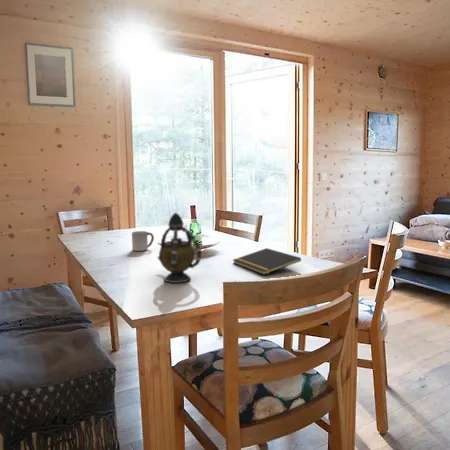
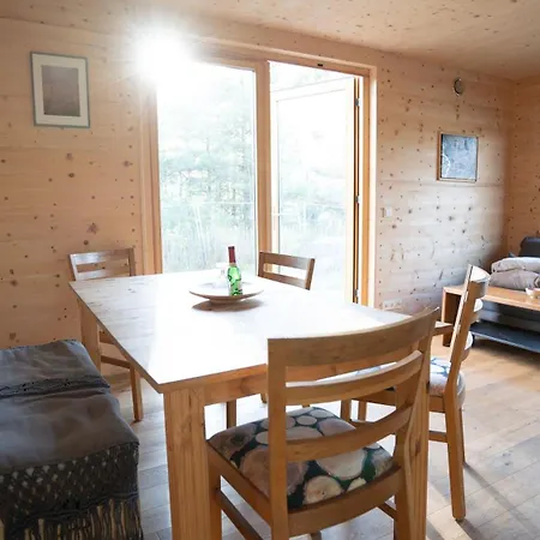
- notepad [232,247,302,276]
- cup [131,230,155,252]
- teapot [156,211,202,284]
